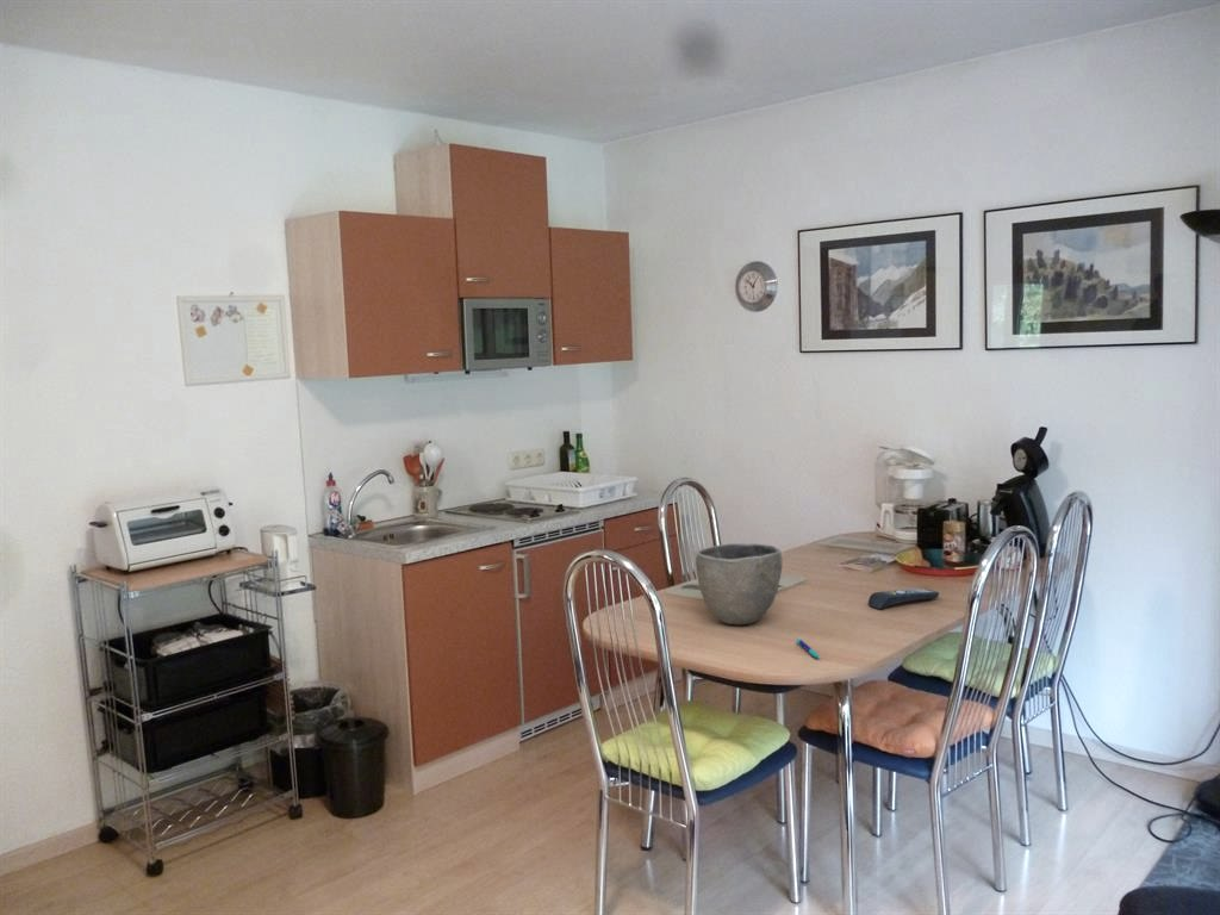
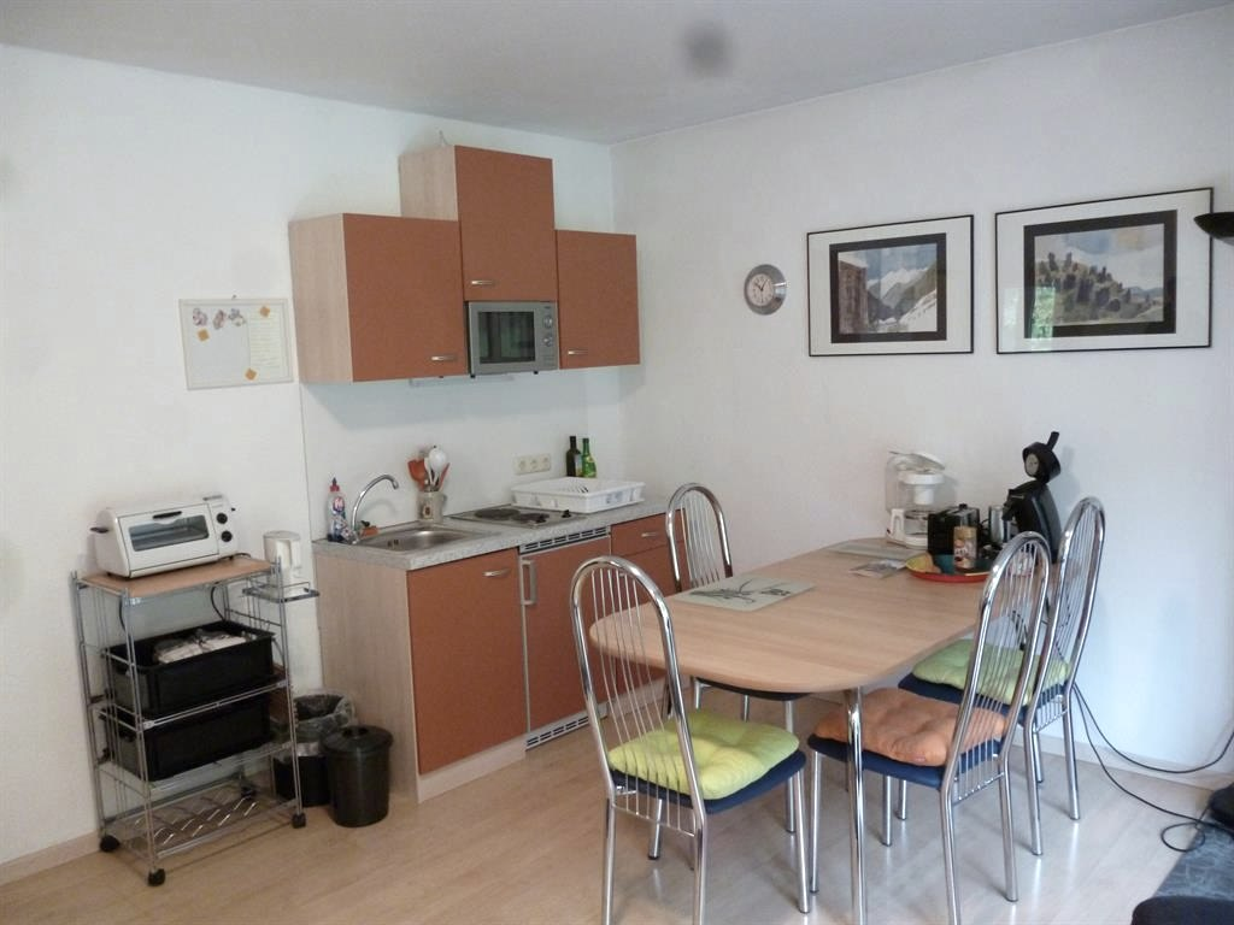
- pen [796,637,821,660]
- remote control [867,587,940,610]
- bowl [695,542,784,625]
